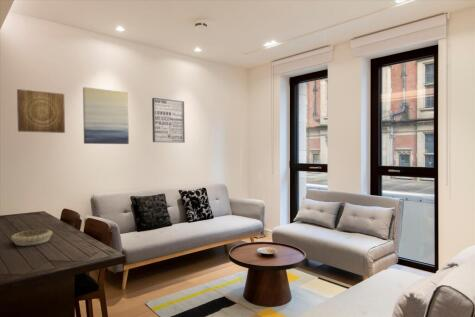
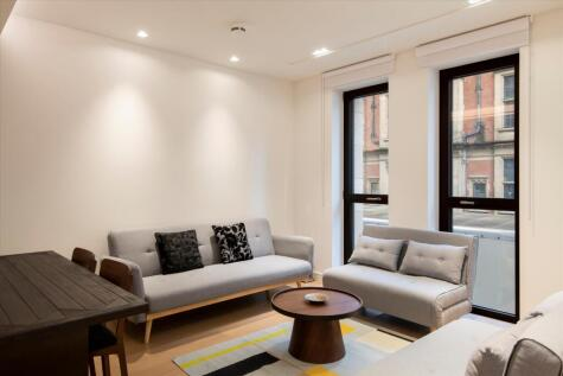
- wall art [16,88,66,134]
- decorative bowl [10,229,54,247]
- wall art [82,86,130,145]
- wall art [151,97,186,144]
